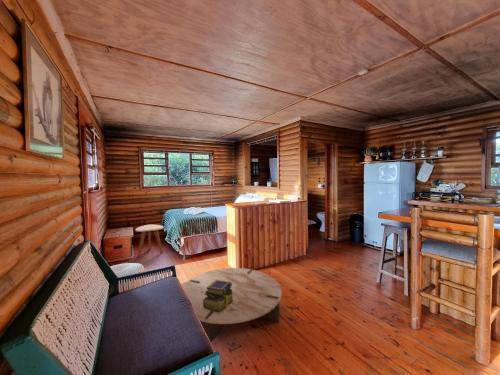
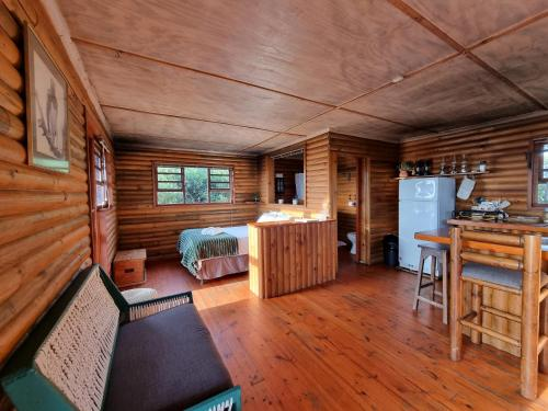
- side table [134,224,164,258]
- stack of books [203,280,234,313]
- coffee table [181,267,283,343]
